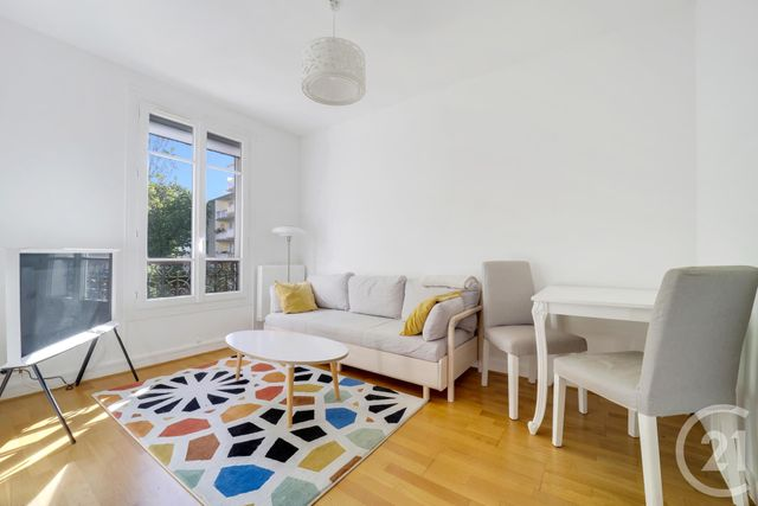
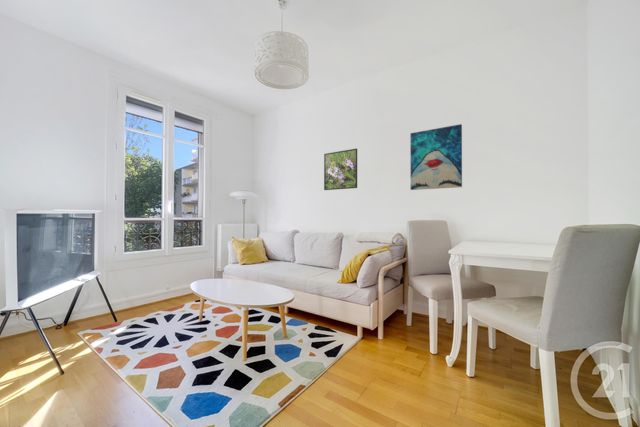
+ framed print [323,148,358,191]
+ wall art [409,123,463,191]
